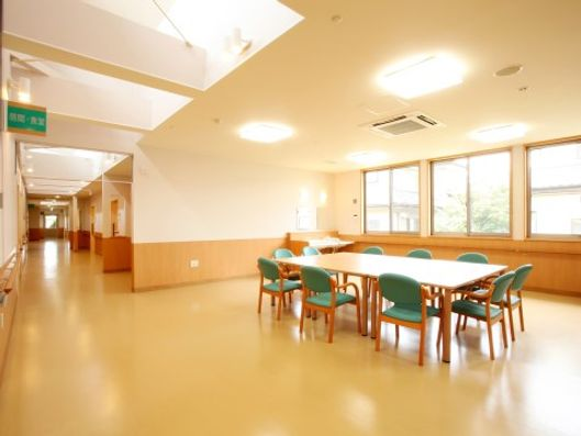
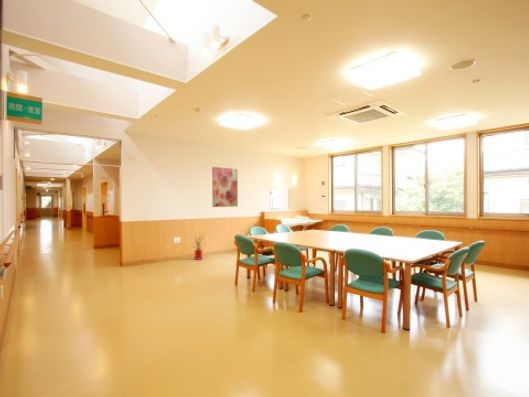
+ house plant [187,232,211,261]
+ wall art [211,166,239,208]
